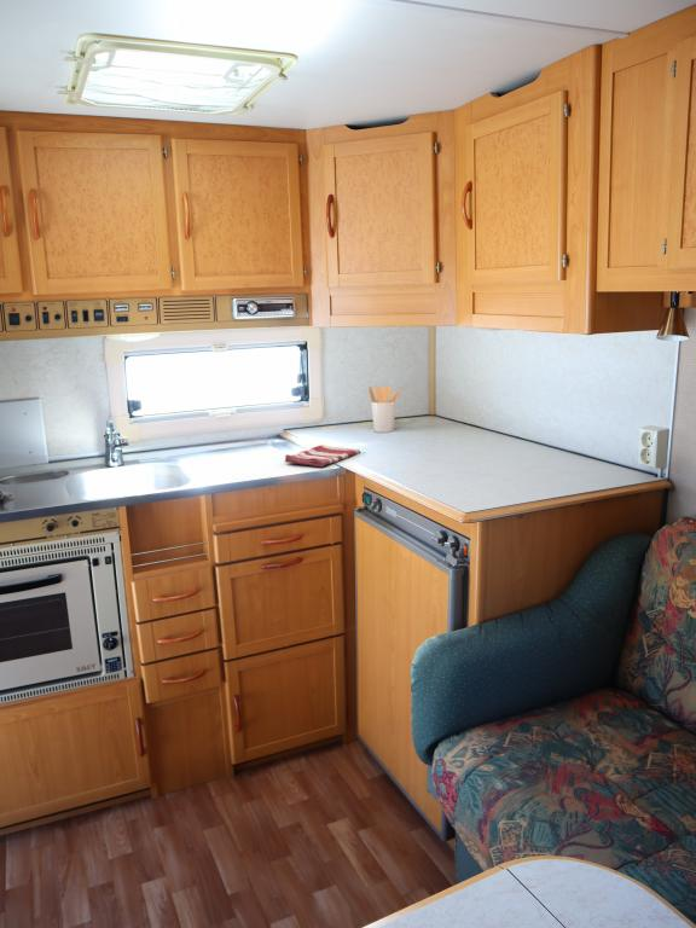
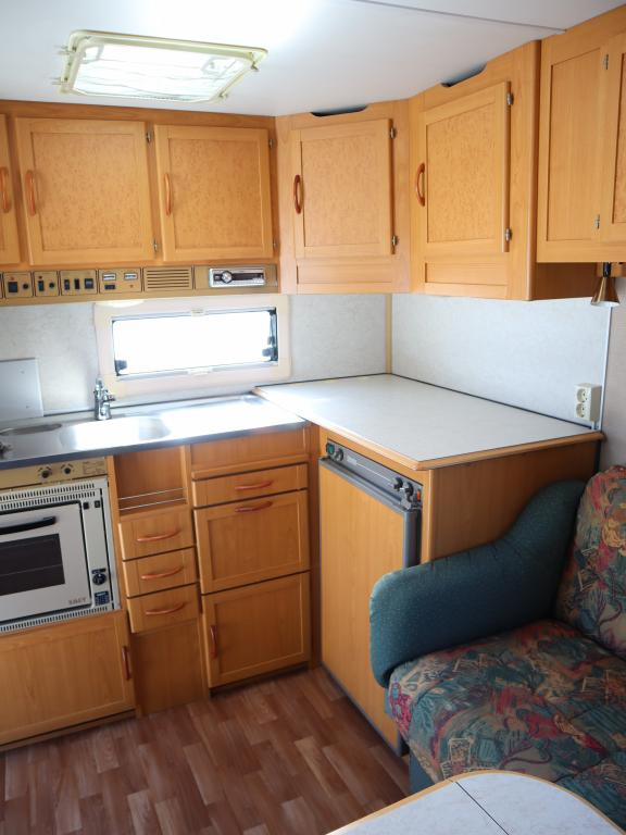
- utensil holder [367,385,401,434]
- dish towel [284,443,361,468]
